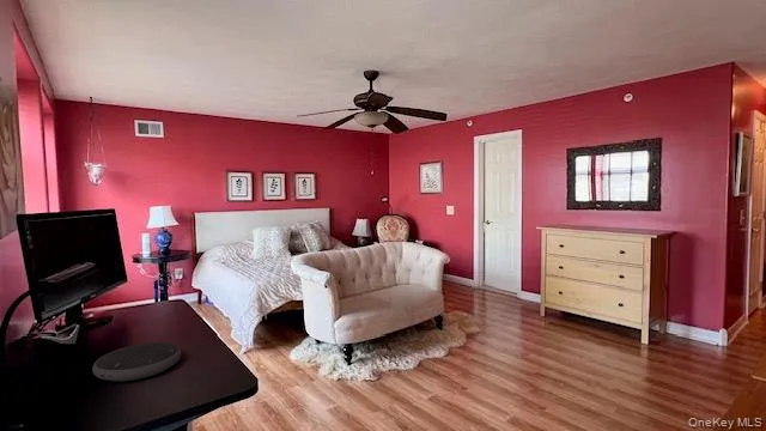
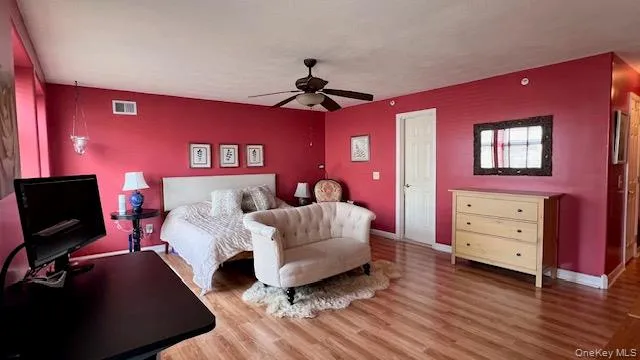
- speaker [91,341,182,383]
